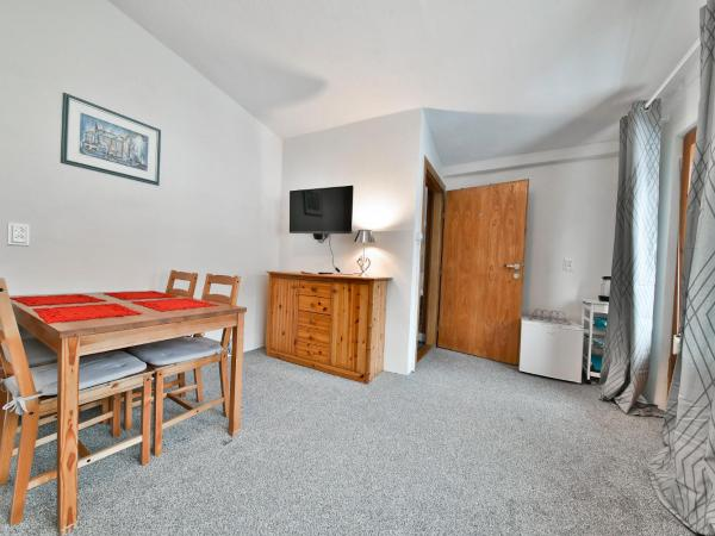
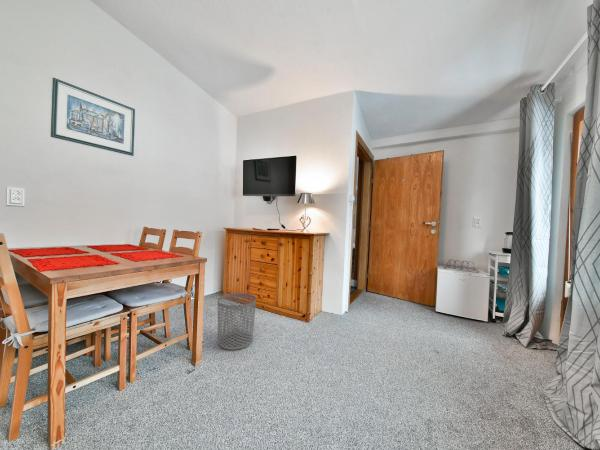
+ waste bin [217,292,257,351]
